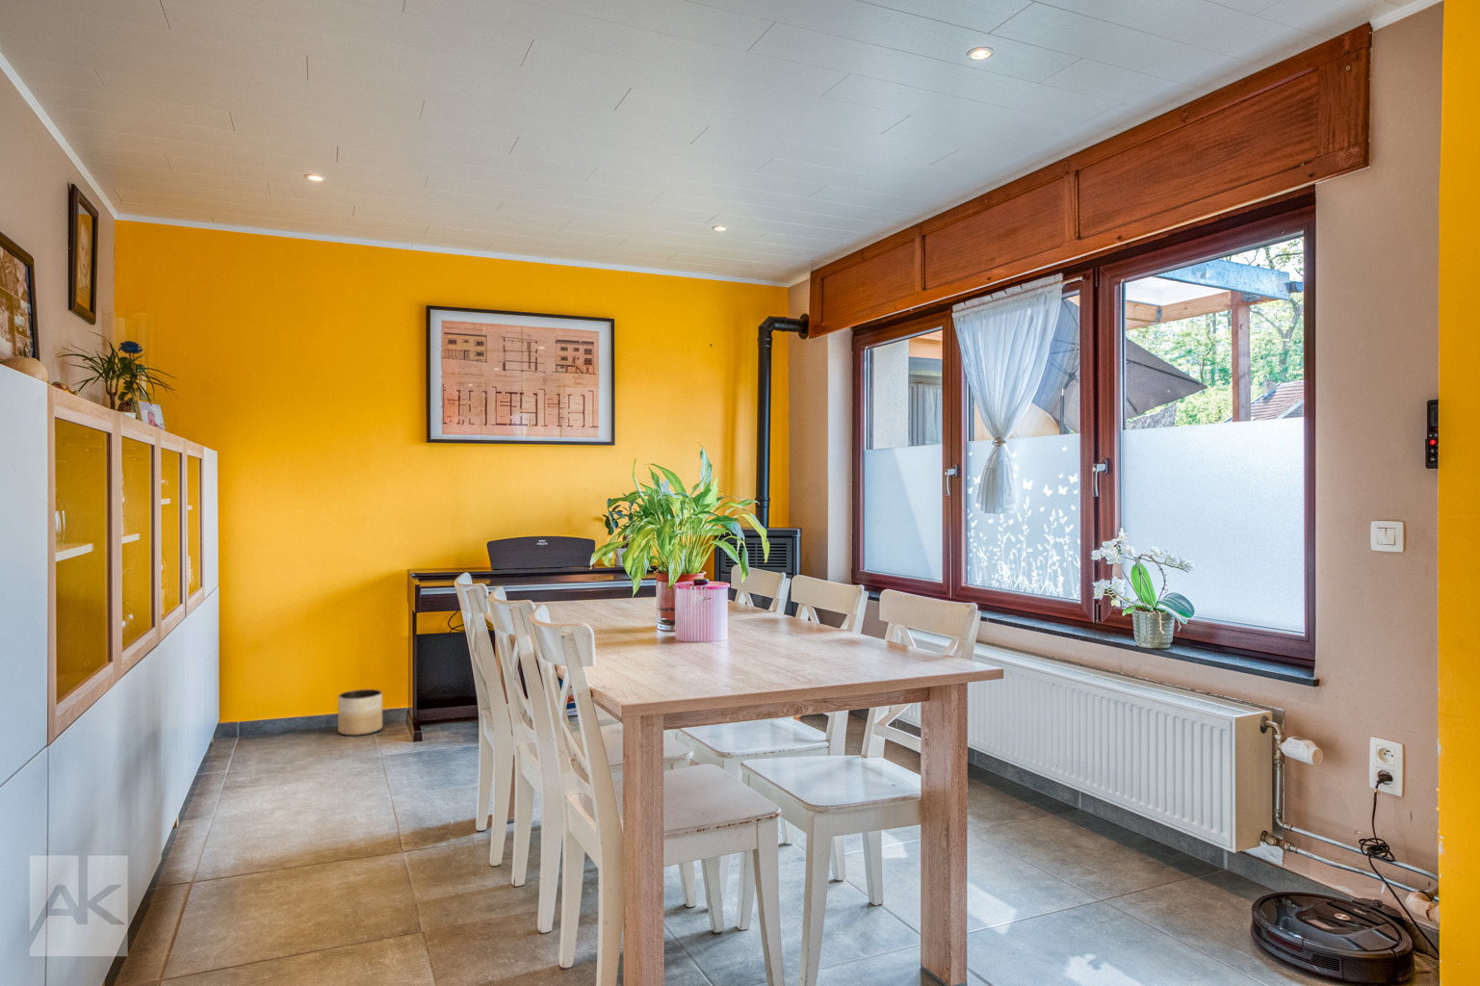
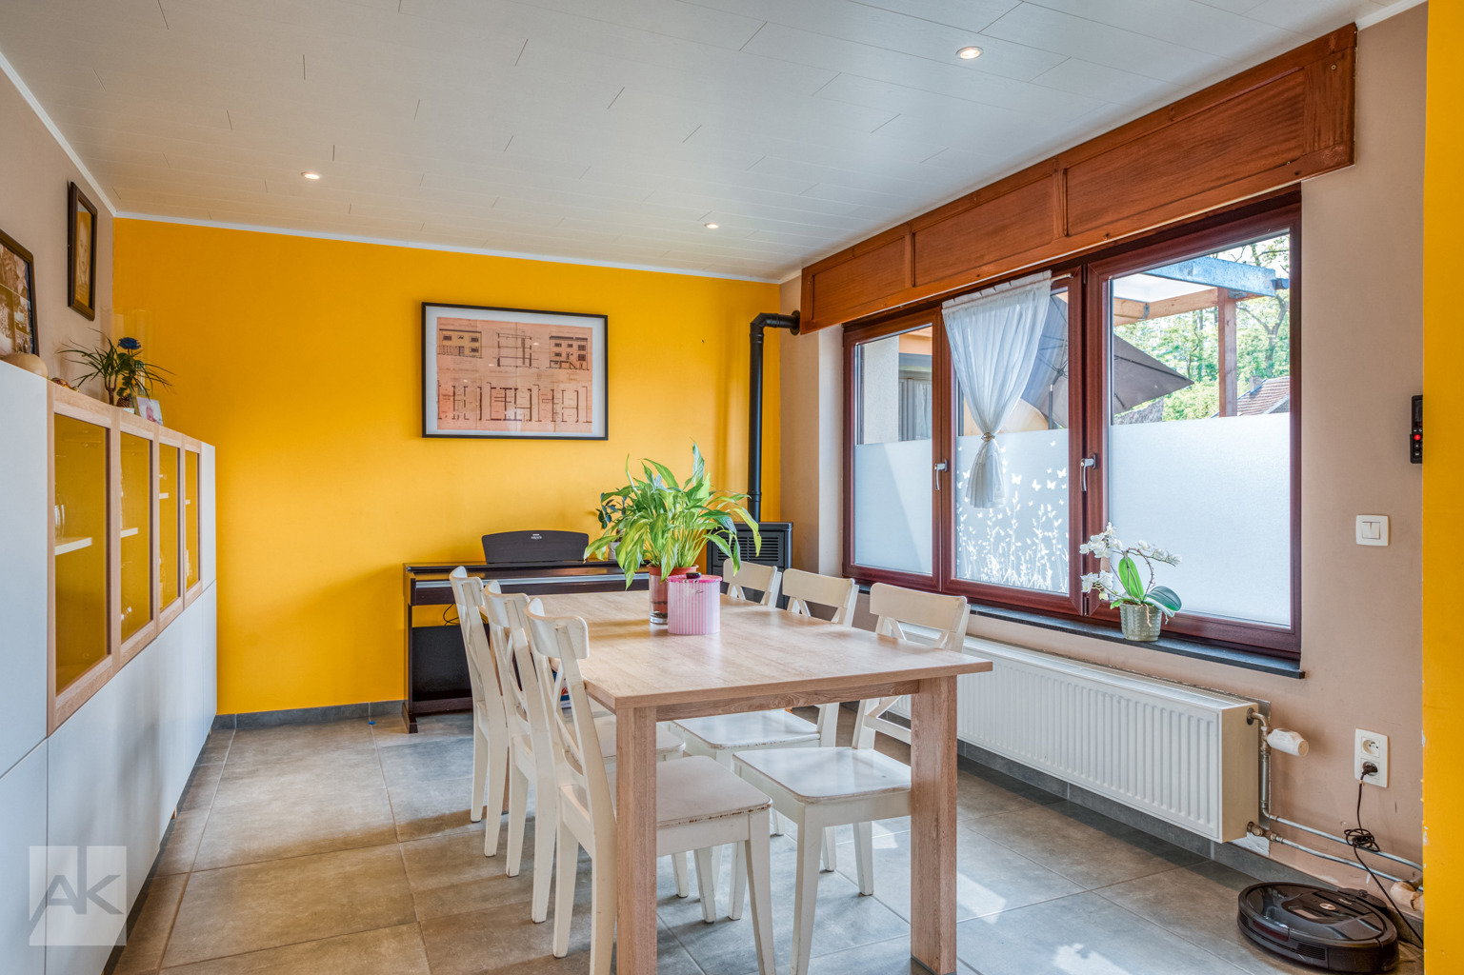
- planter [337,689,383,736]
